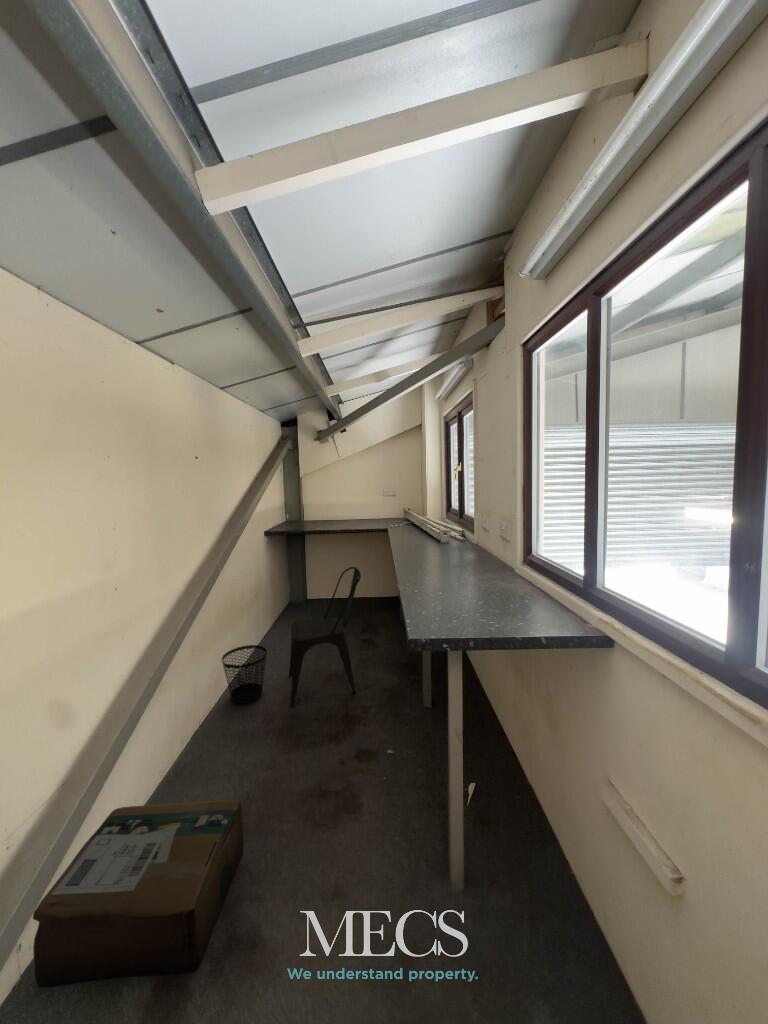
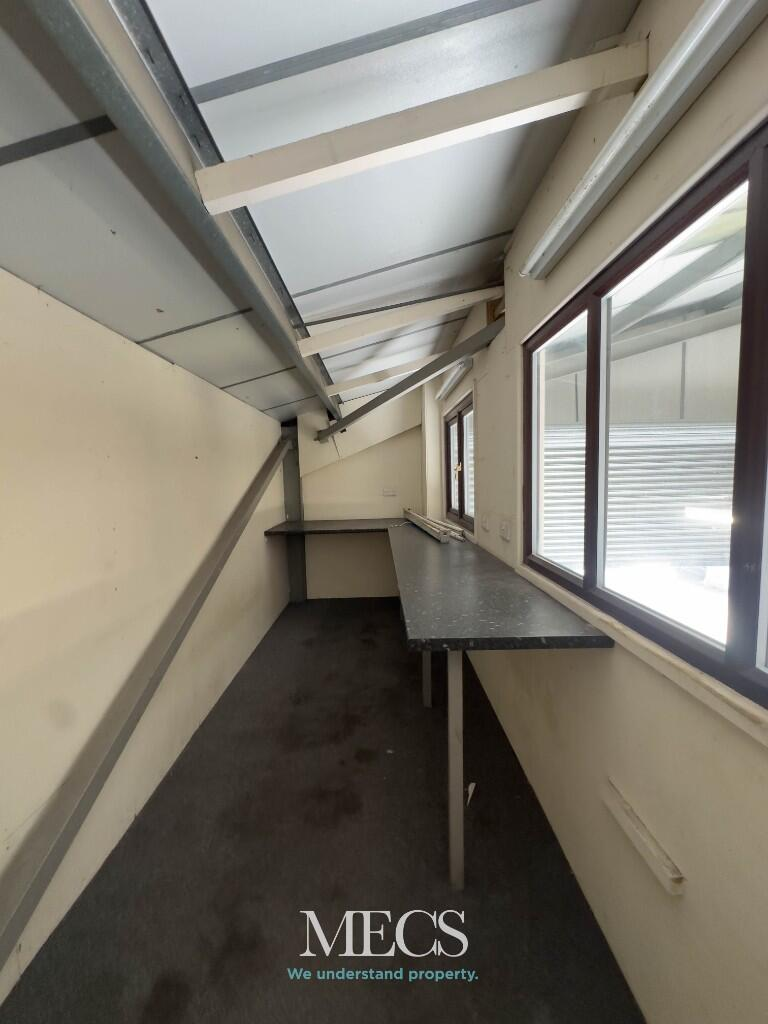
- chair [288,566,362,708]
- cardboard box [32,799,245,988]
- wastebasket [221,644,268,705]
